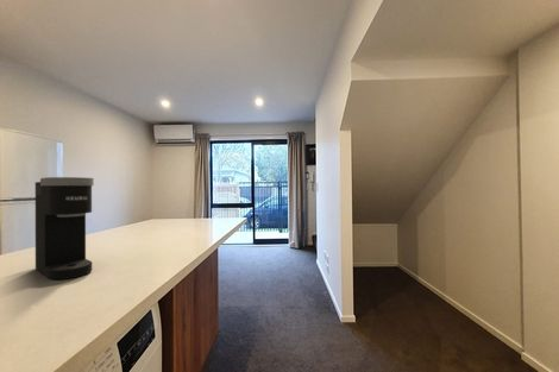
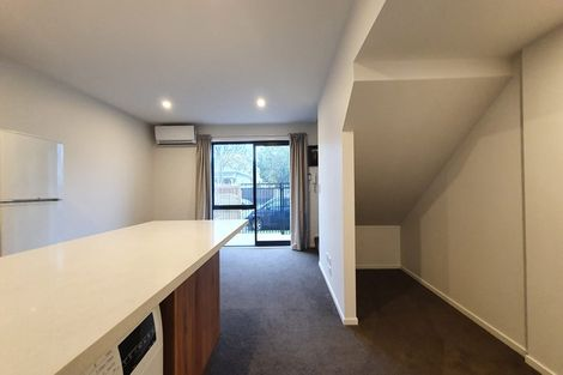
- coffee maker [34,176,95,280]
